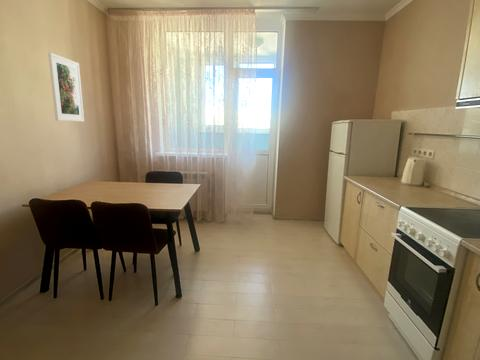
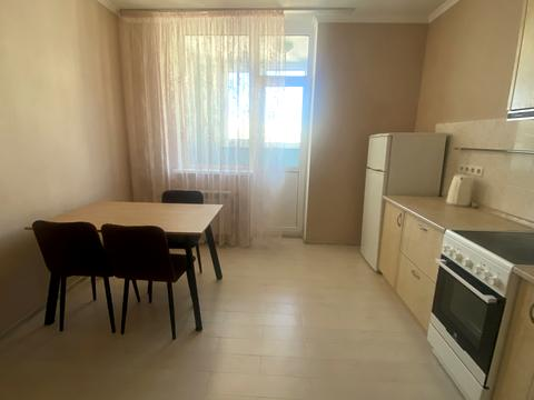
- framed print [47,52,85,122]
